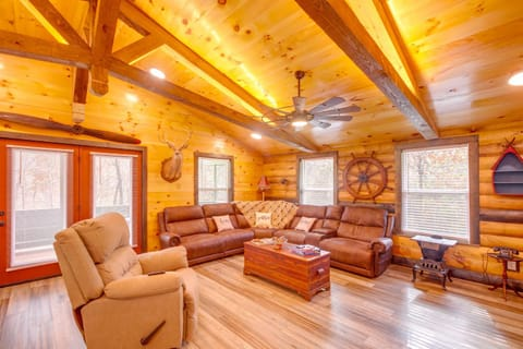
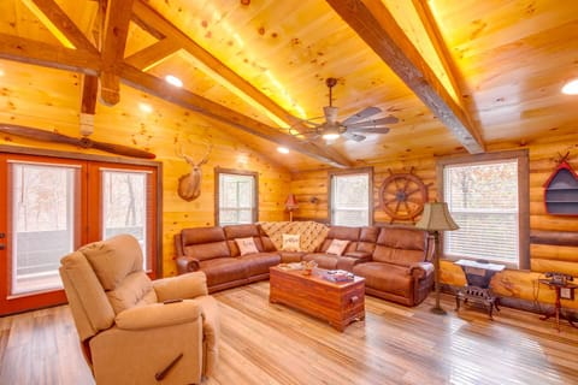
+ floor lamp [412,199,461,316]
